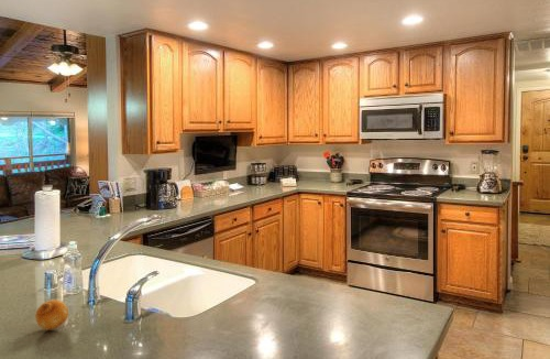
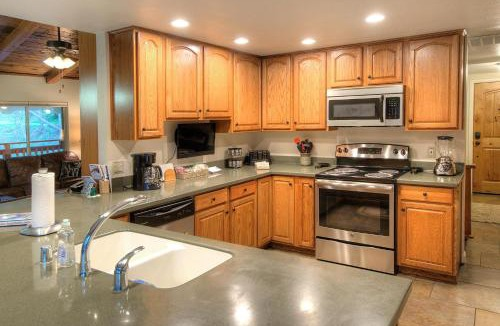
- fruit [34,298,69,331]
